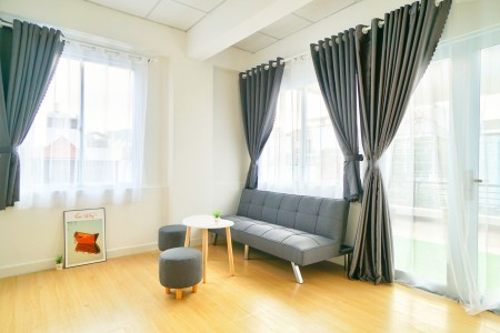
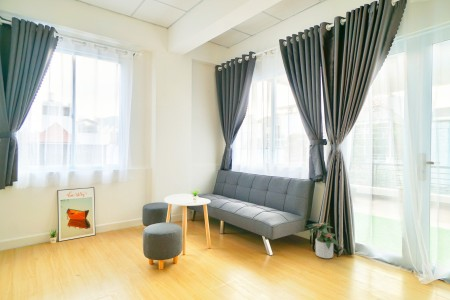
+ potted plant [308,222,340,259]
